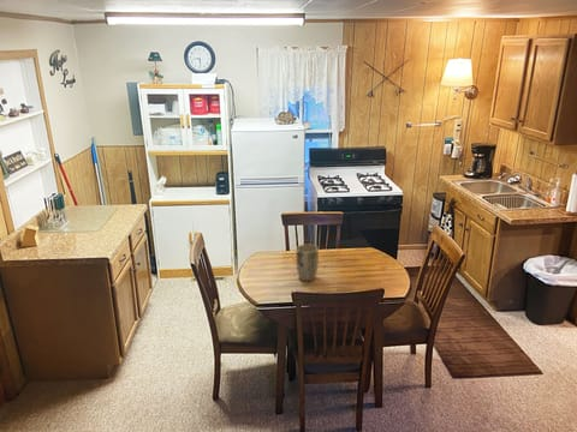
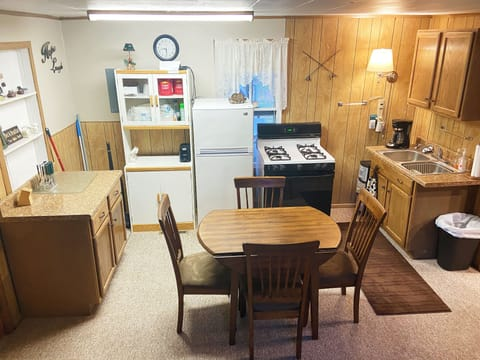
- plant pot [295,244,320,282]
